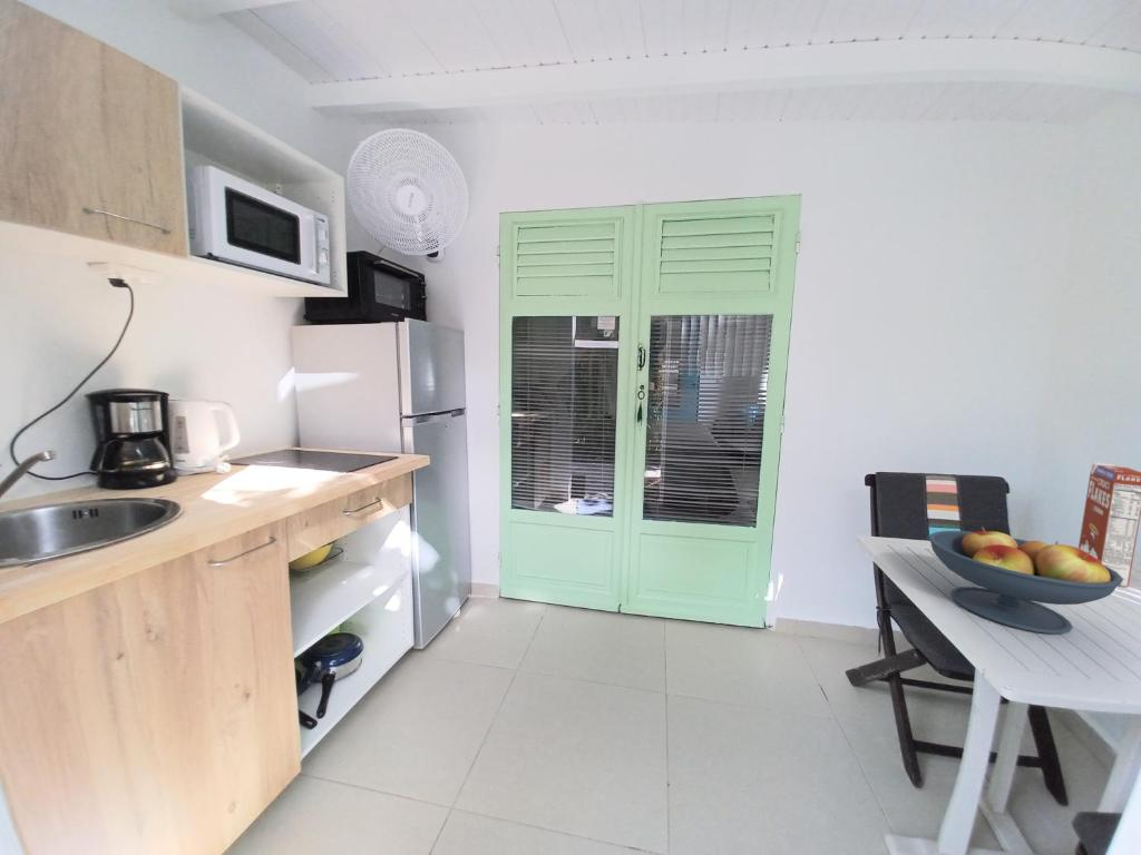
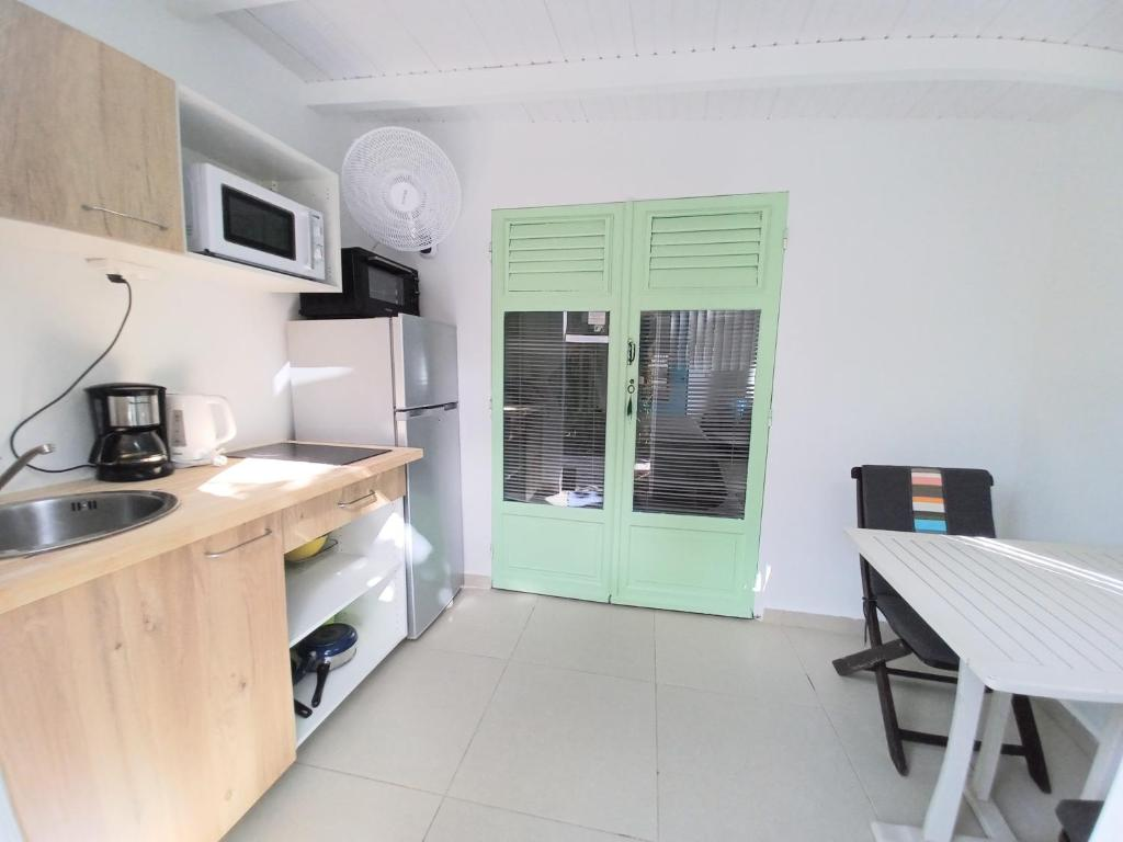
- cereal box [1077,461,1141,588]
- fruit bowl [928,525,1123,635]
